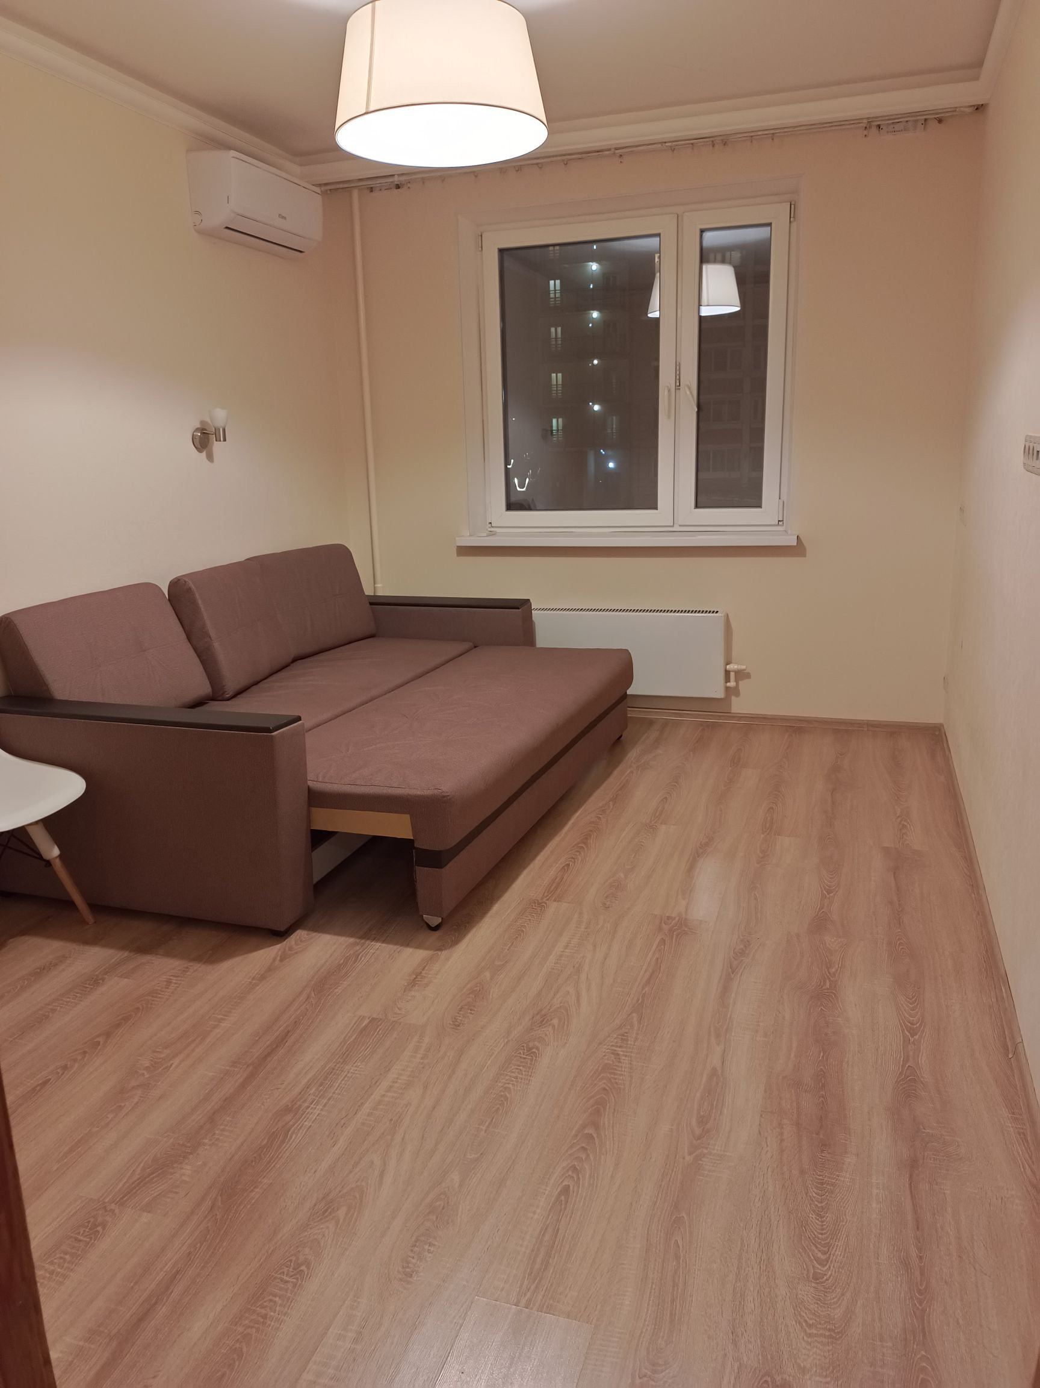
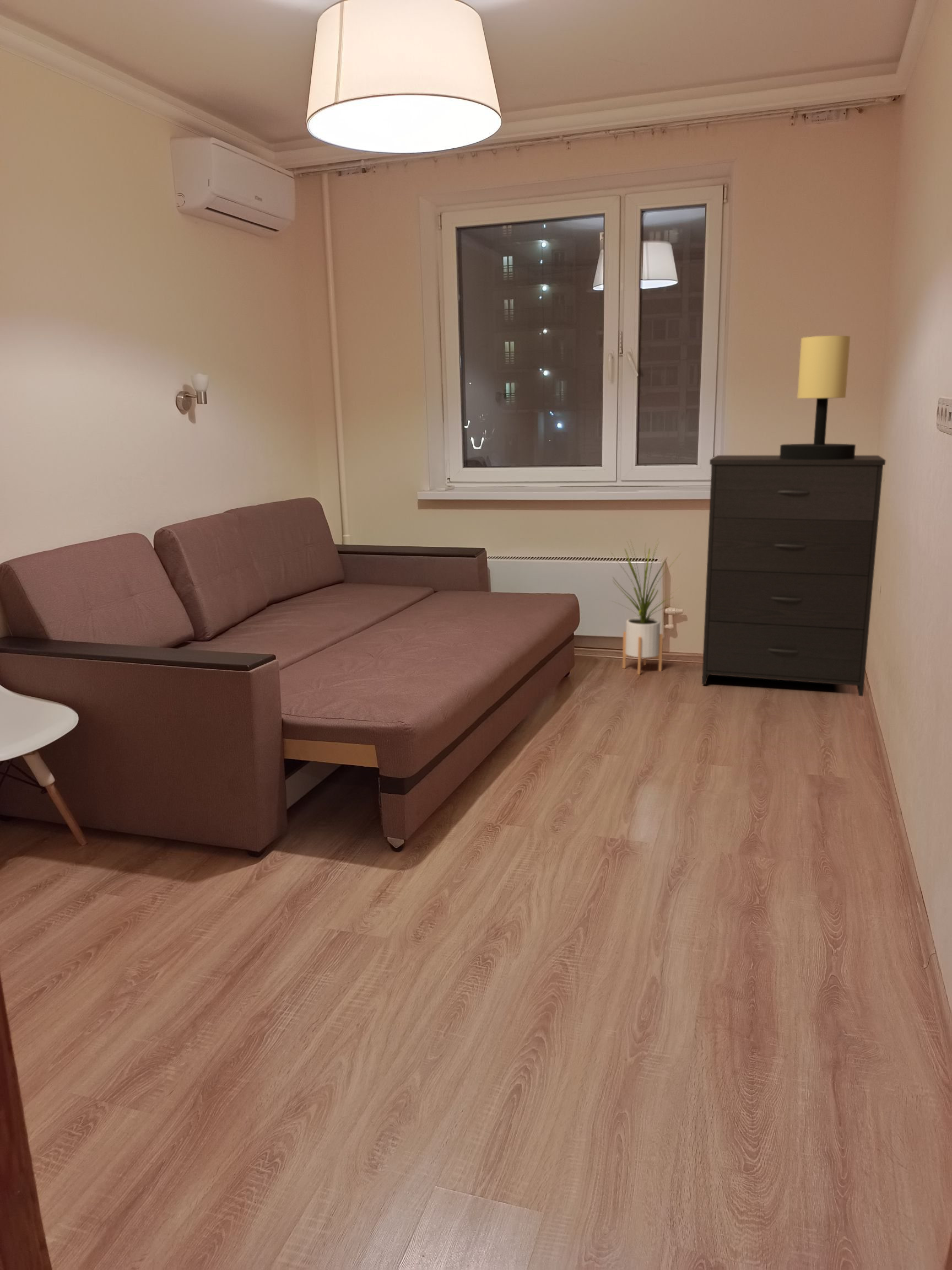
+ house plant [610,539,681,675]
+ table lamp [779,335,856,460]
+ dresser [701,455,886,697]
